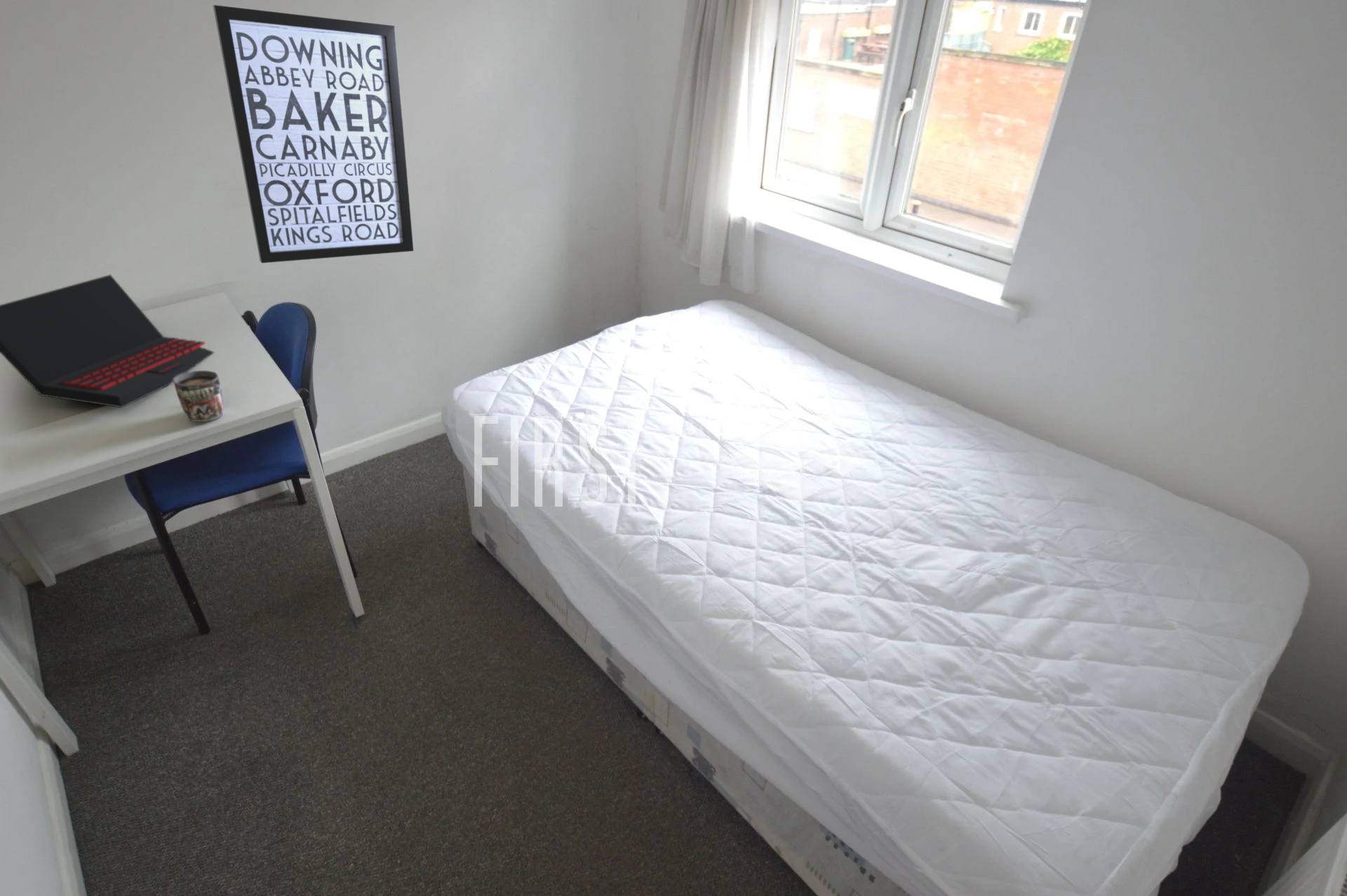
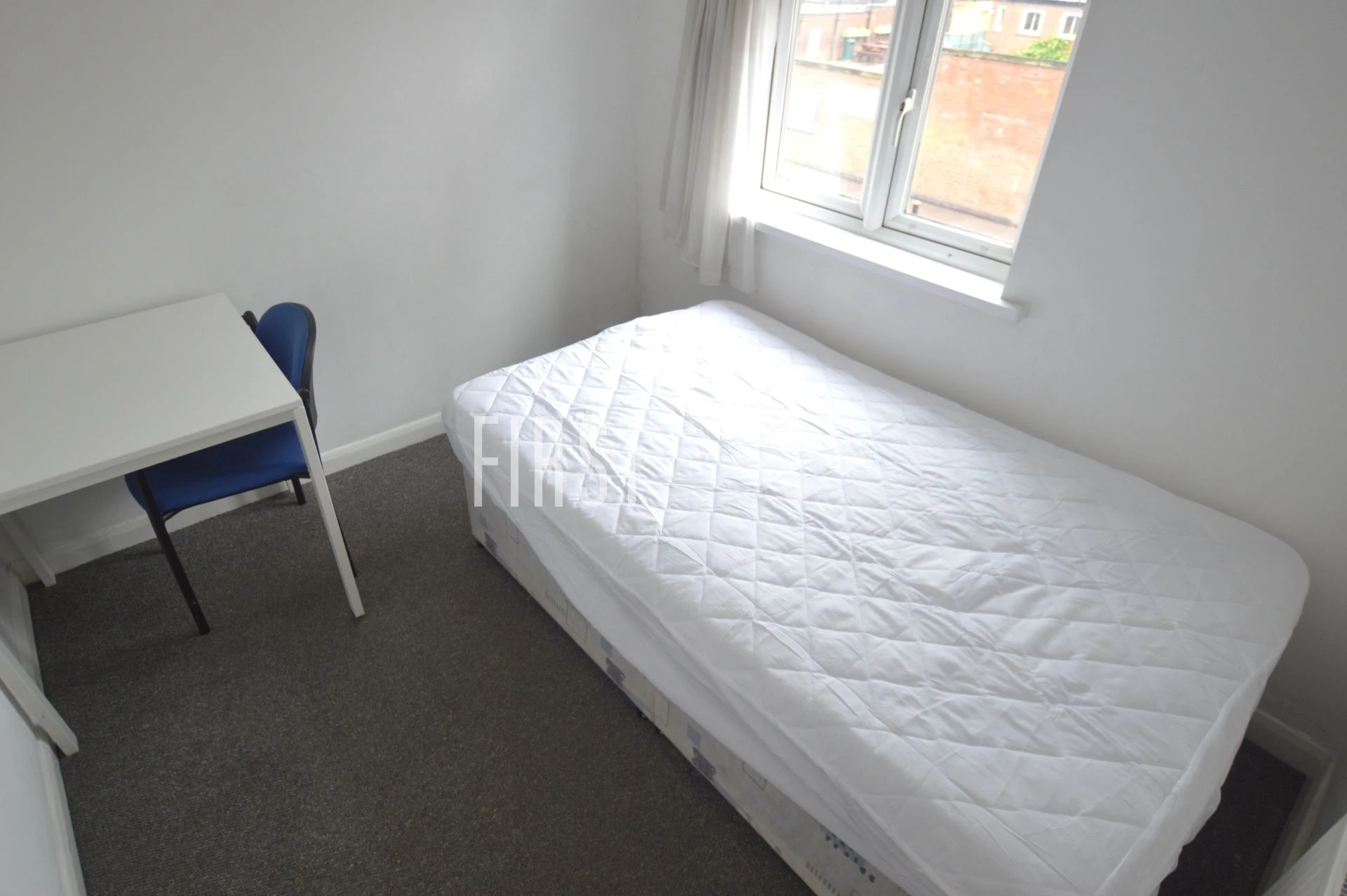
- laptop [0,274,215,408]
- mug [173,370,224,422]
- wall art [213,4,414,264]
